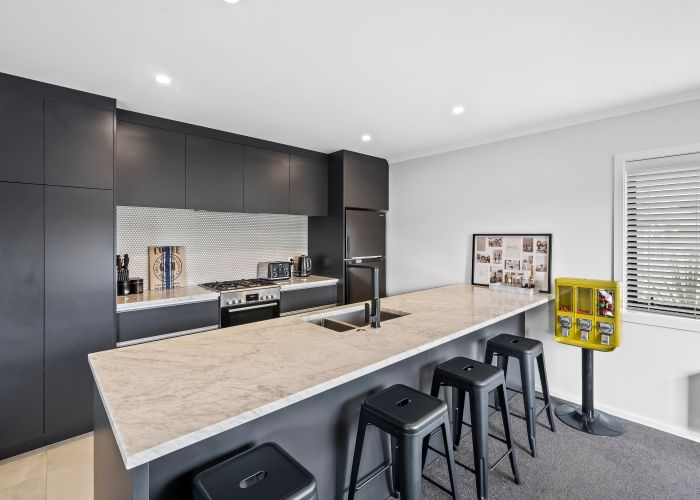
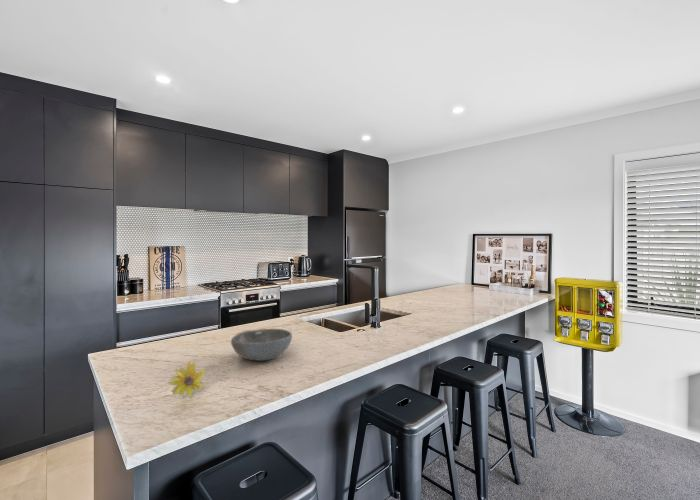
+ flower [168,360,206,399]
+ bowl [230,328,293,362]
